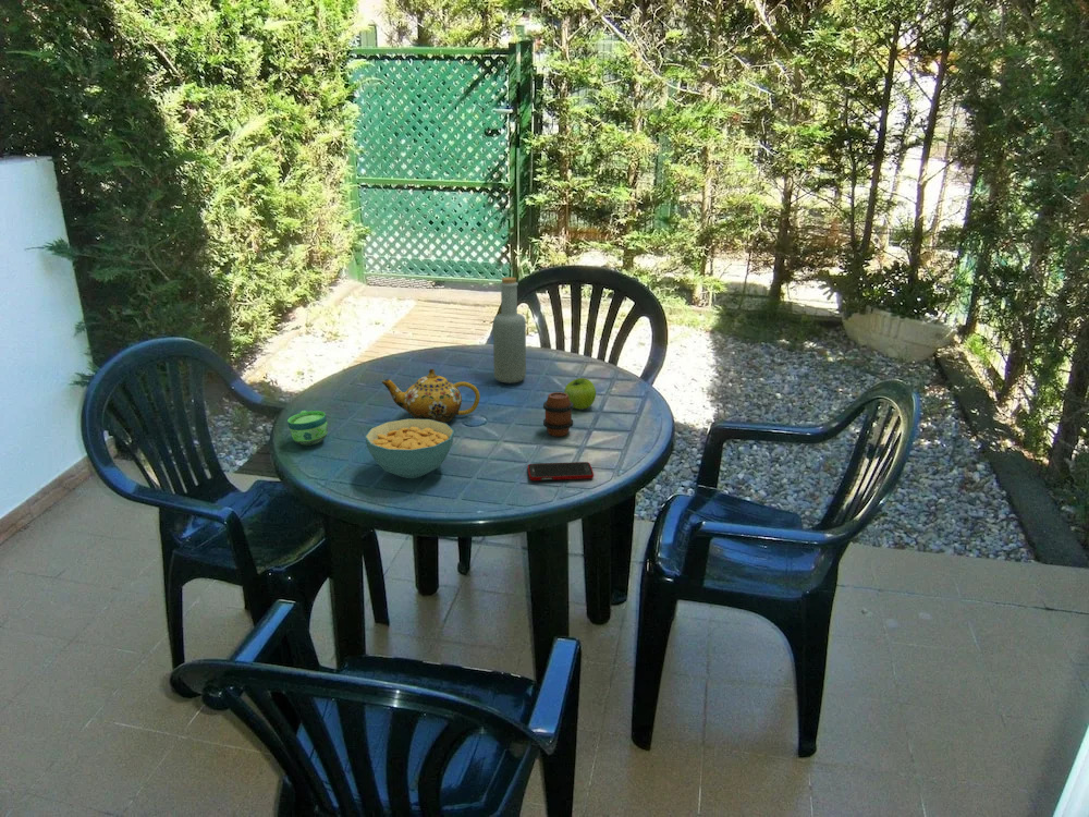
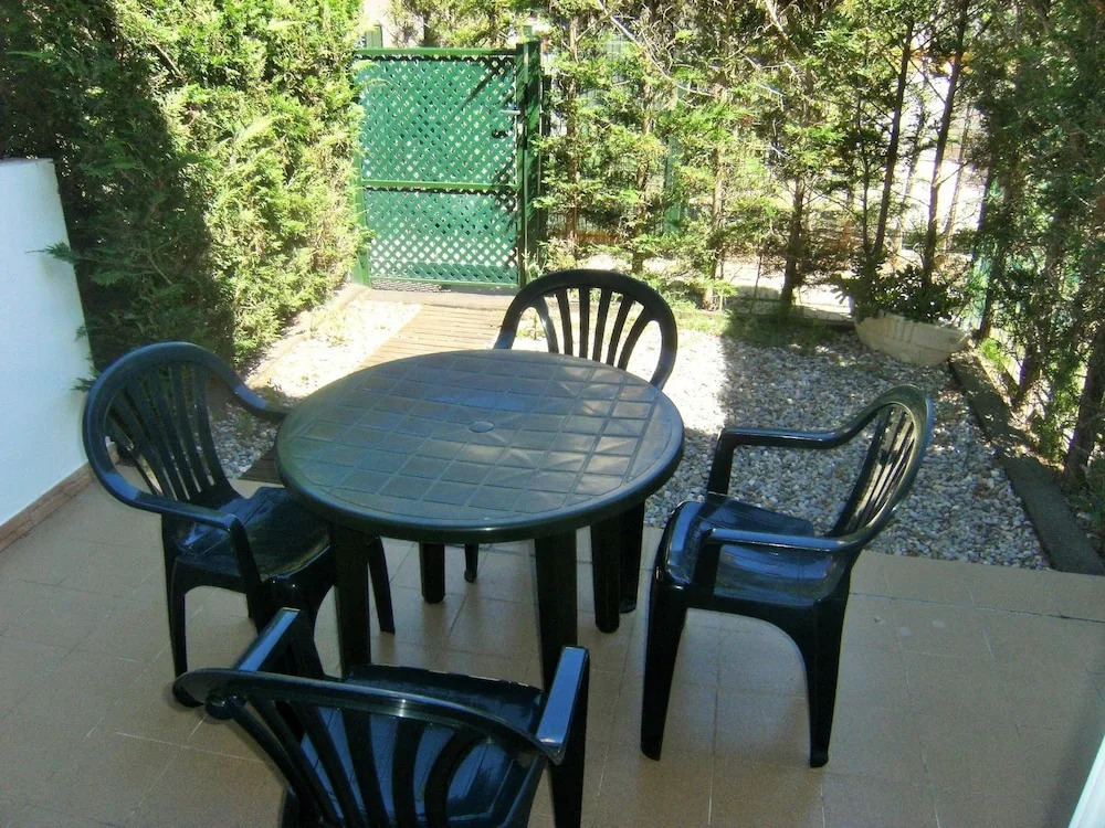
- cup [286,410,329,447]
- teapot [381,368,481,424]
- fruit [563,377,597,411]
- cereal bowl [364,418,455,479]
- bottle [492,276,527,385]
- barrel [542,391,574,437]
- cell phone [527,461,595,481]
